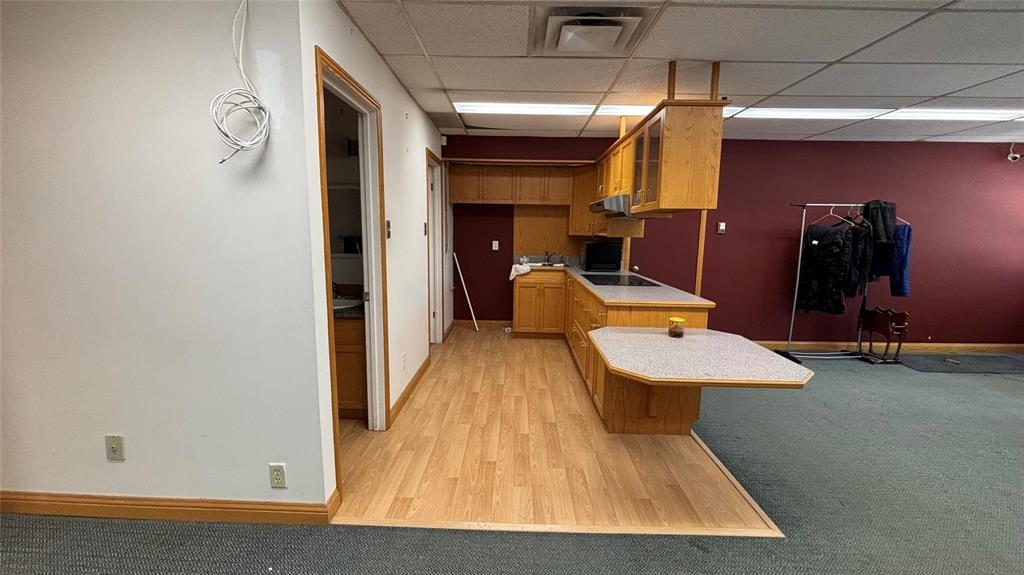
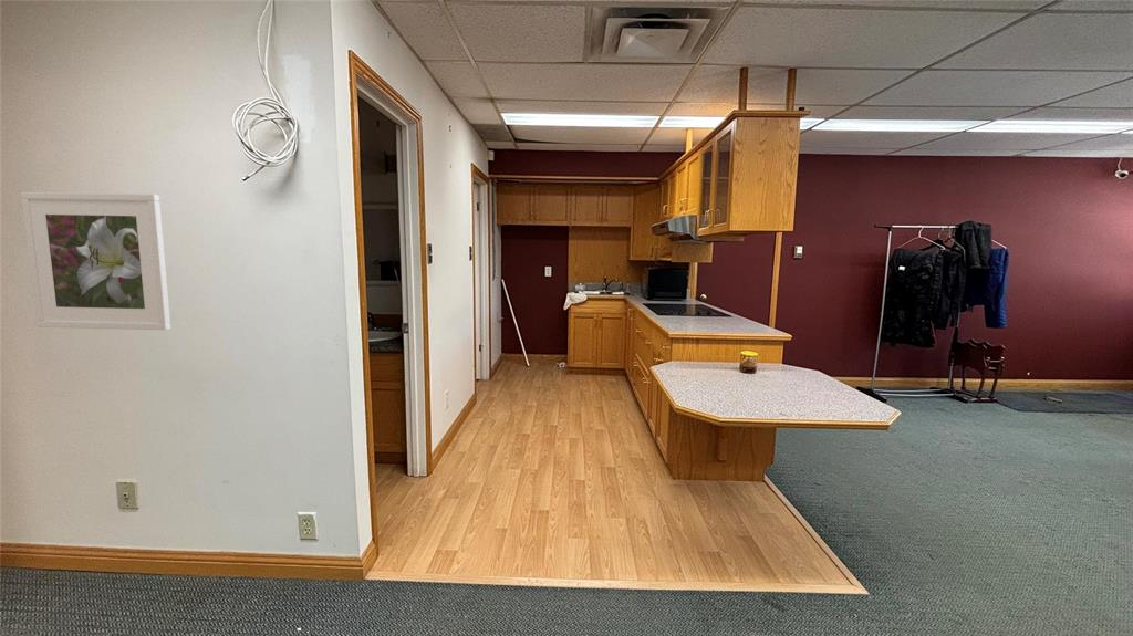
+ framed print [20,191,171,331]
